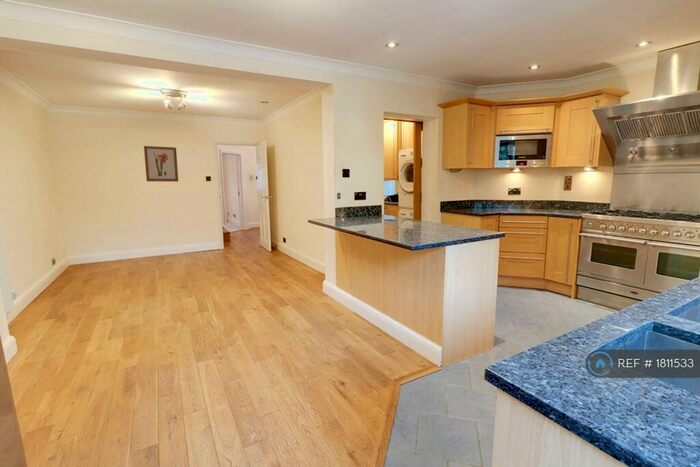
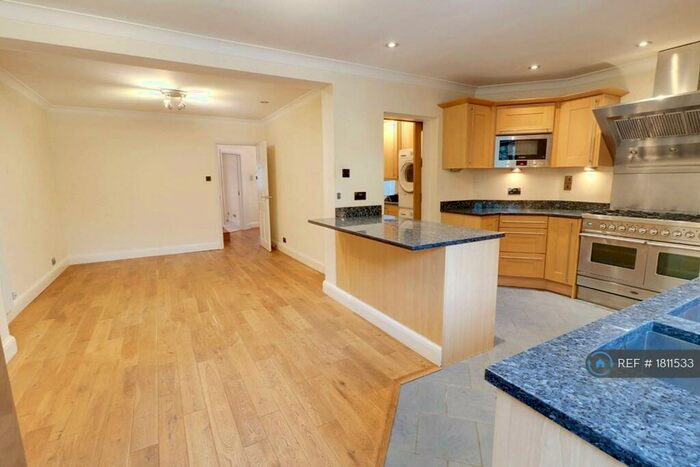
- wall art [143,145,179,183]
